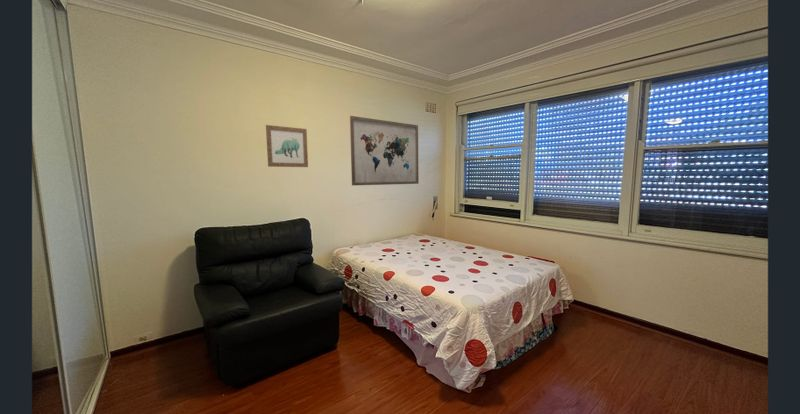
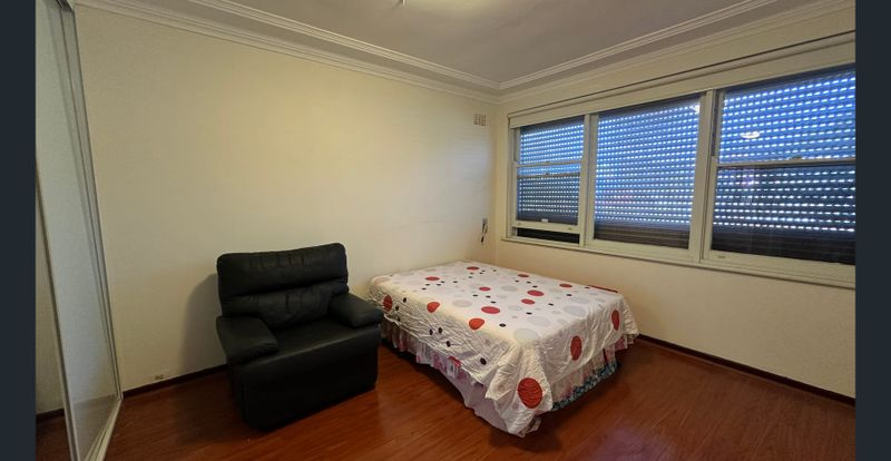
- wall art [265,124,309,168]
- wall art [349,115,420,186]
